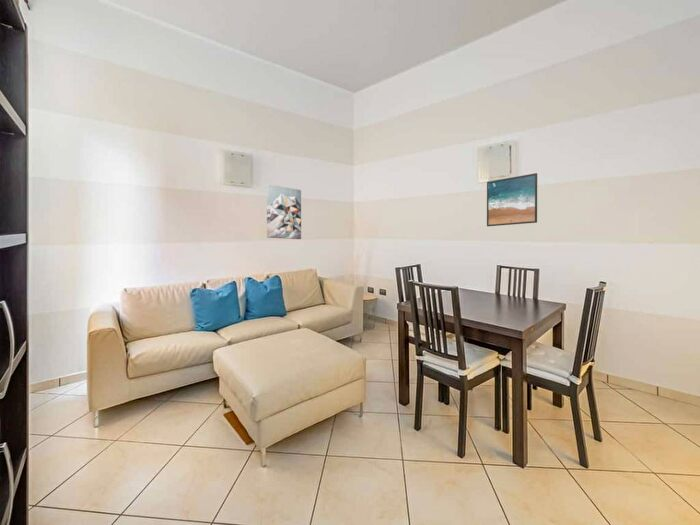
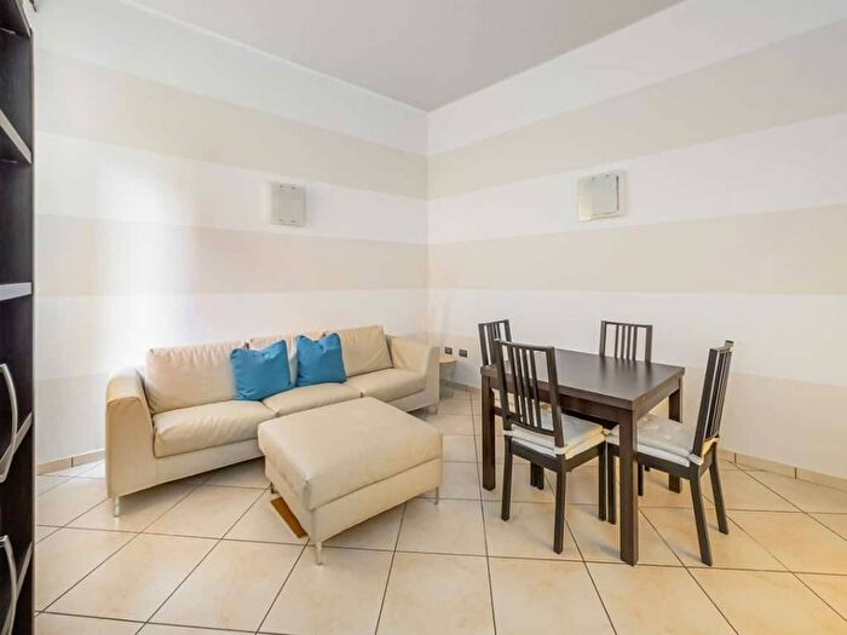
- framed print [486,172,538,227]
- wall art [266,183,302,240]
